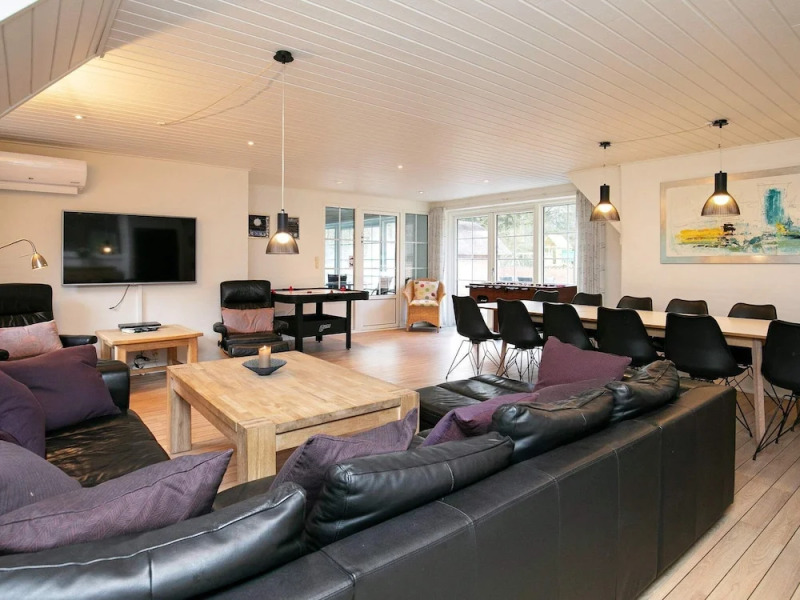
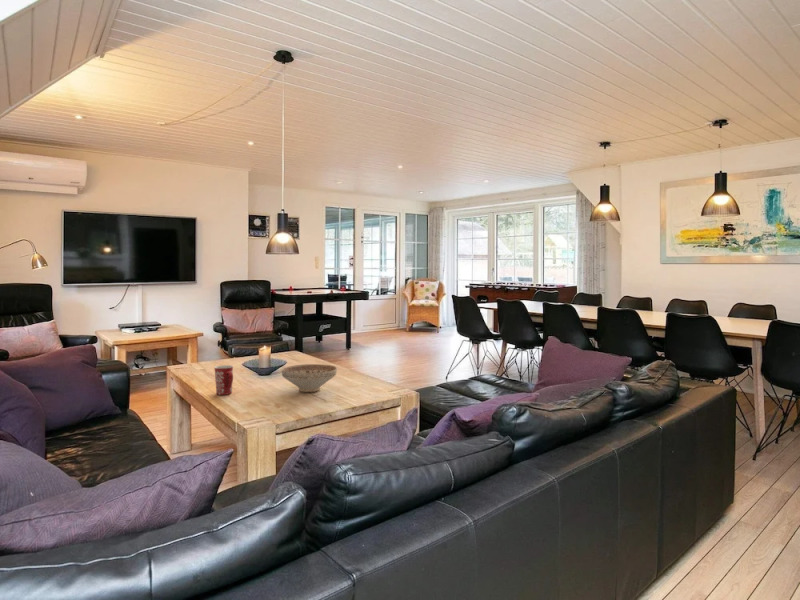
+ decorative bowl [281,363,338,393]
+ mug [213,364,234,396]
